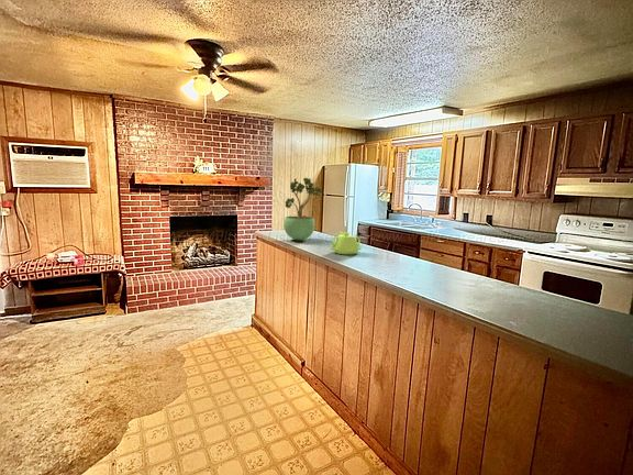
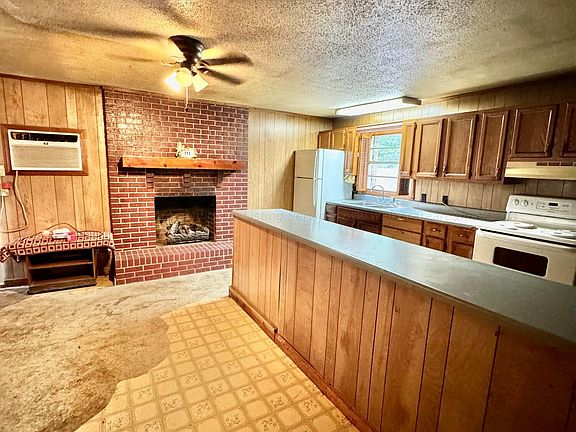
- teapot [329,230,363,255]
- potted plant [282,177,323,241]
